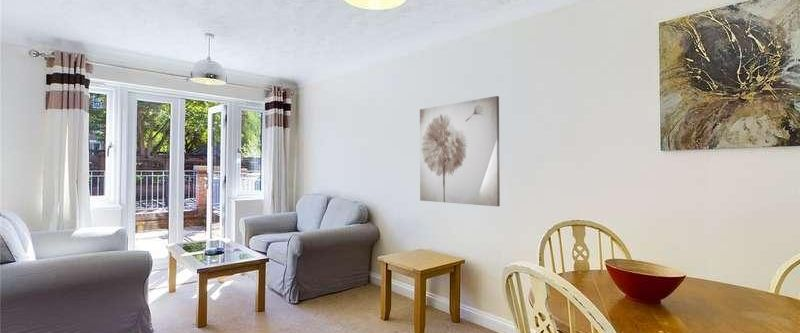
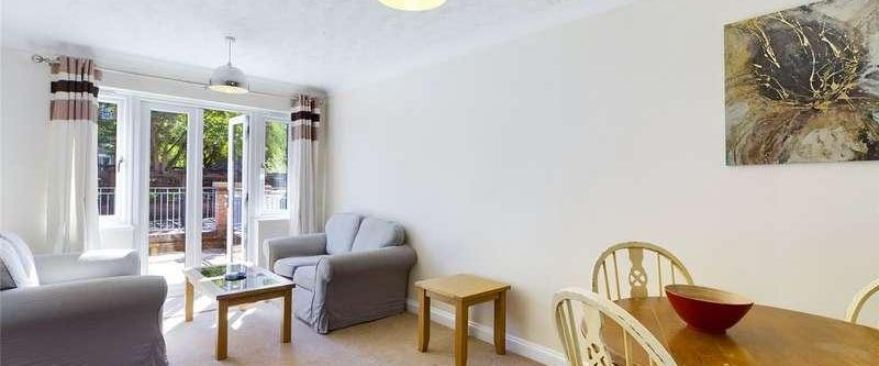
- wall art [419,95,501,207]
